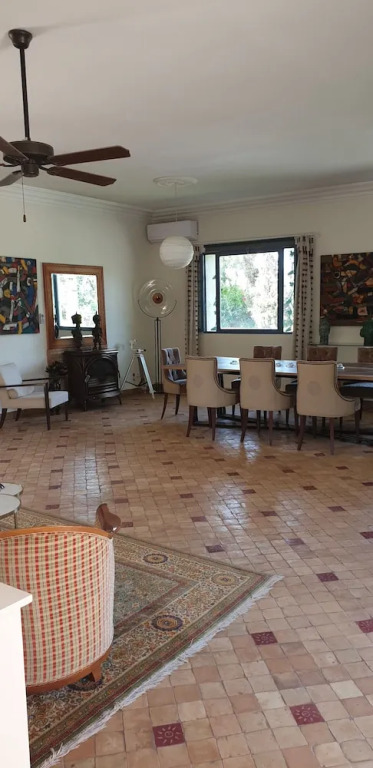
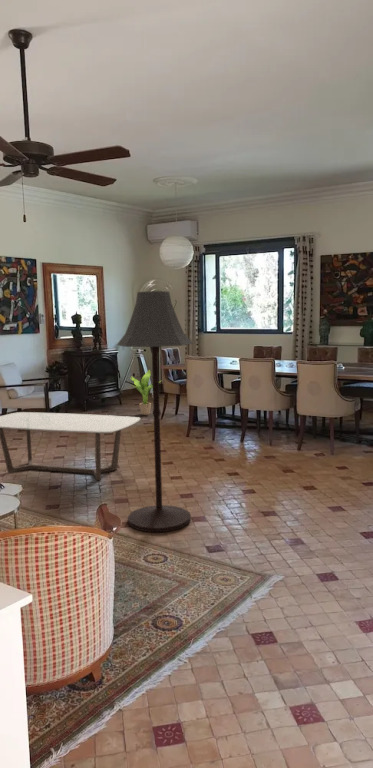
+ potted plant [129,369,163,416]
+ floor lamp [116,290,194,533]
+ coffee table [0,411,141,481]
